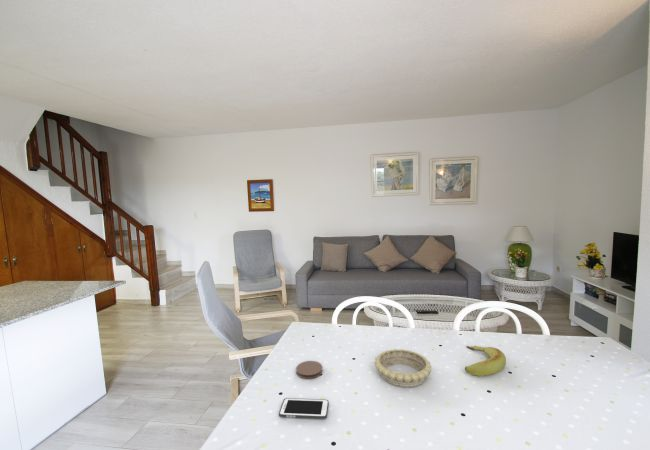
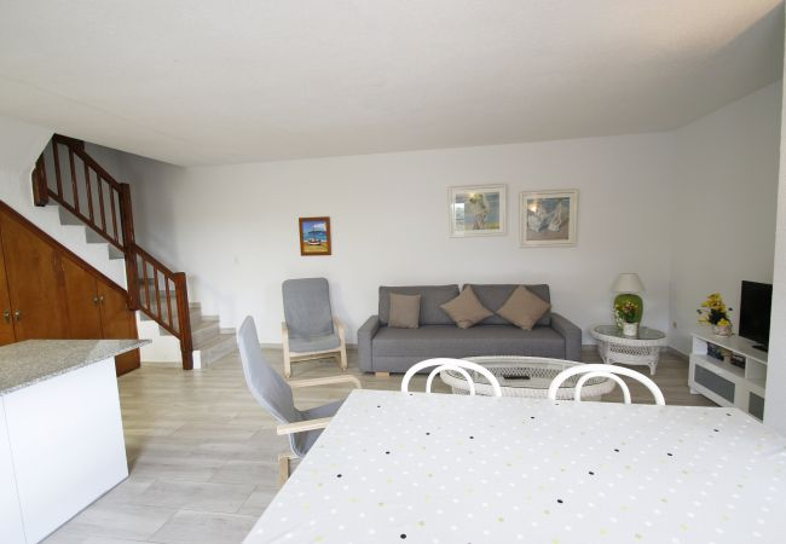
- decorative bowl [374,348,432,388]
- cell phone [278,397,330,420]
- banana [464,344,507,377]
- coaster [295,360,324,380]
